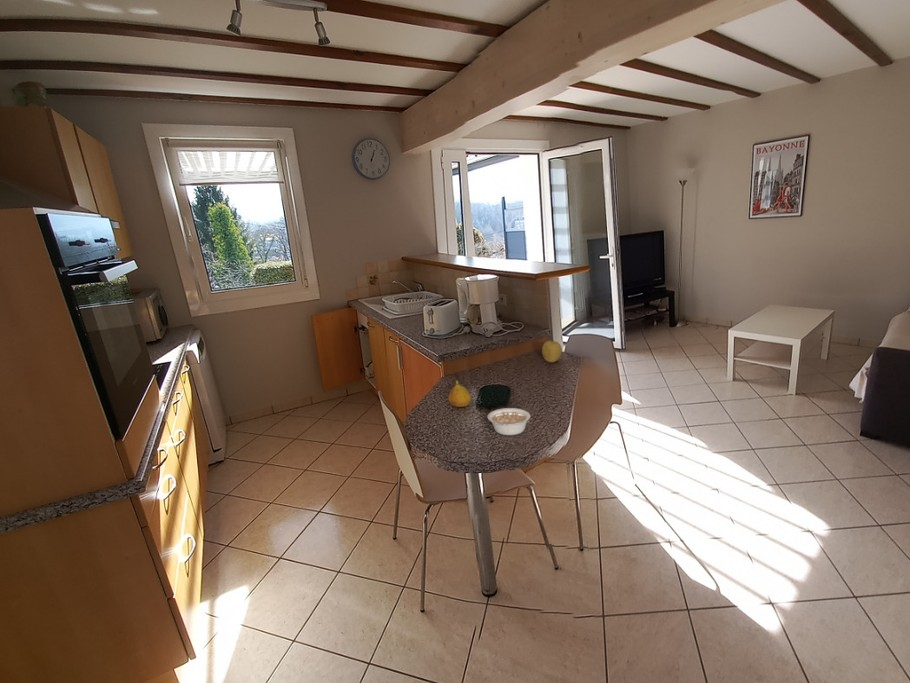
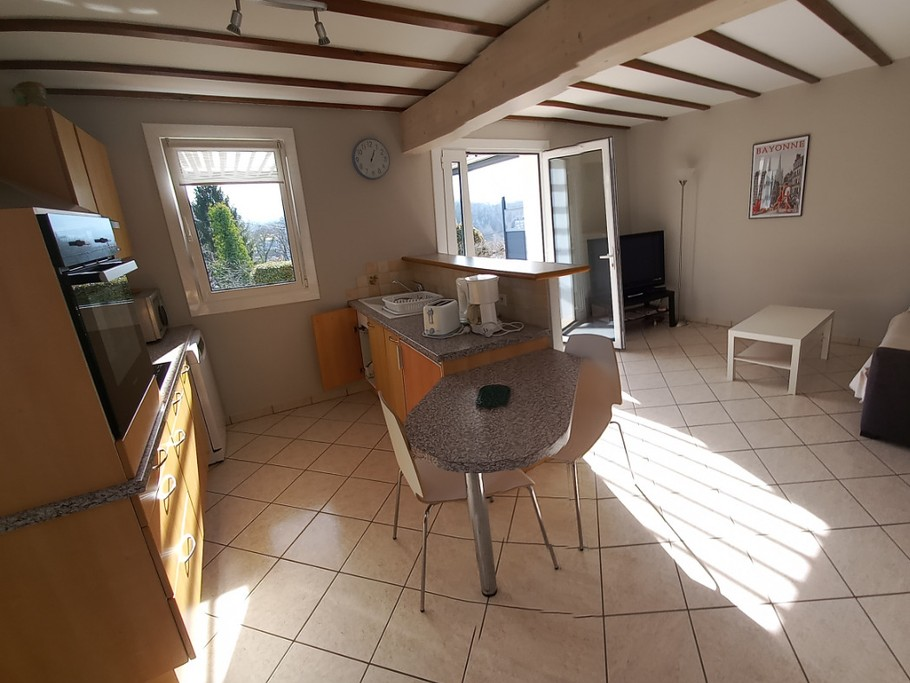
- legume [487,407,531,436]
- fruit [447,379,472,408]
- fruit [541,340,563,363]
